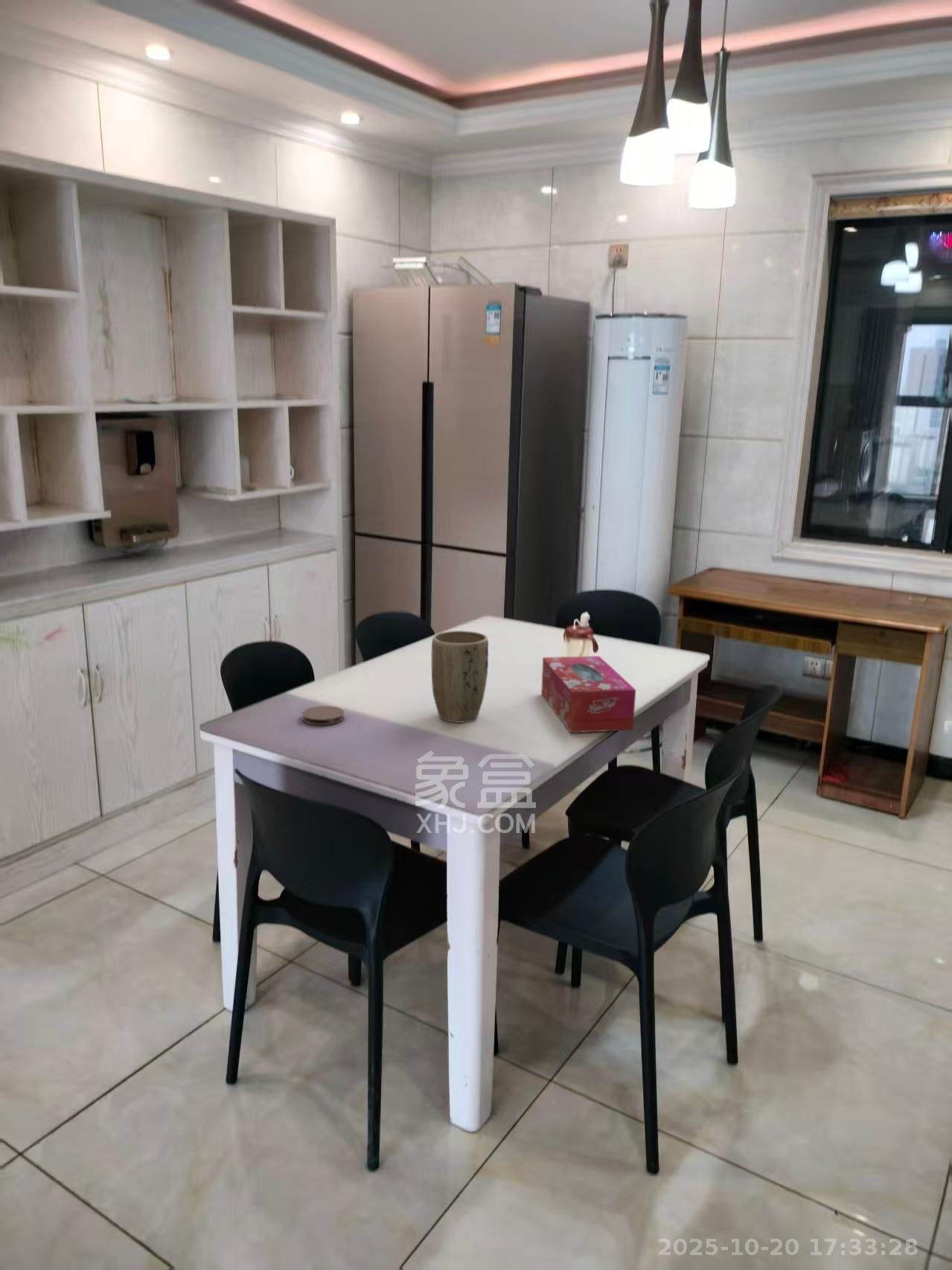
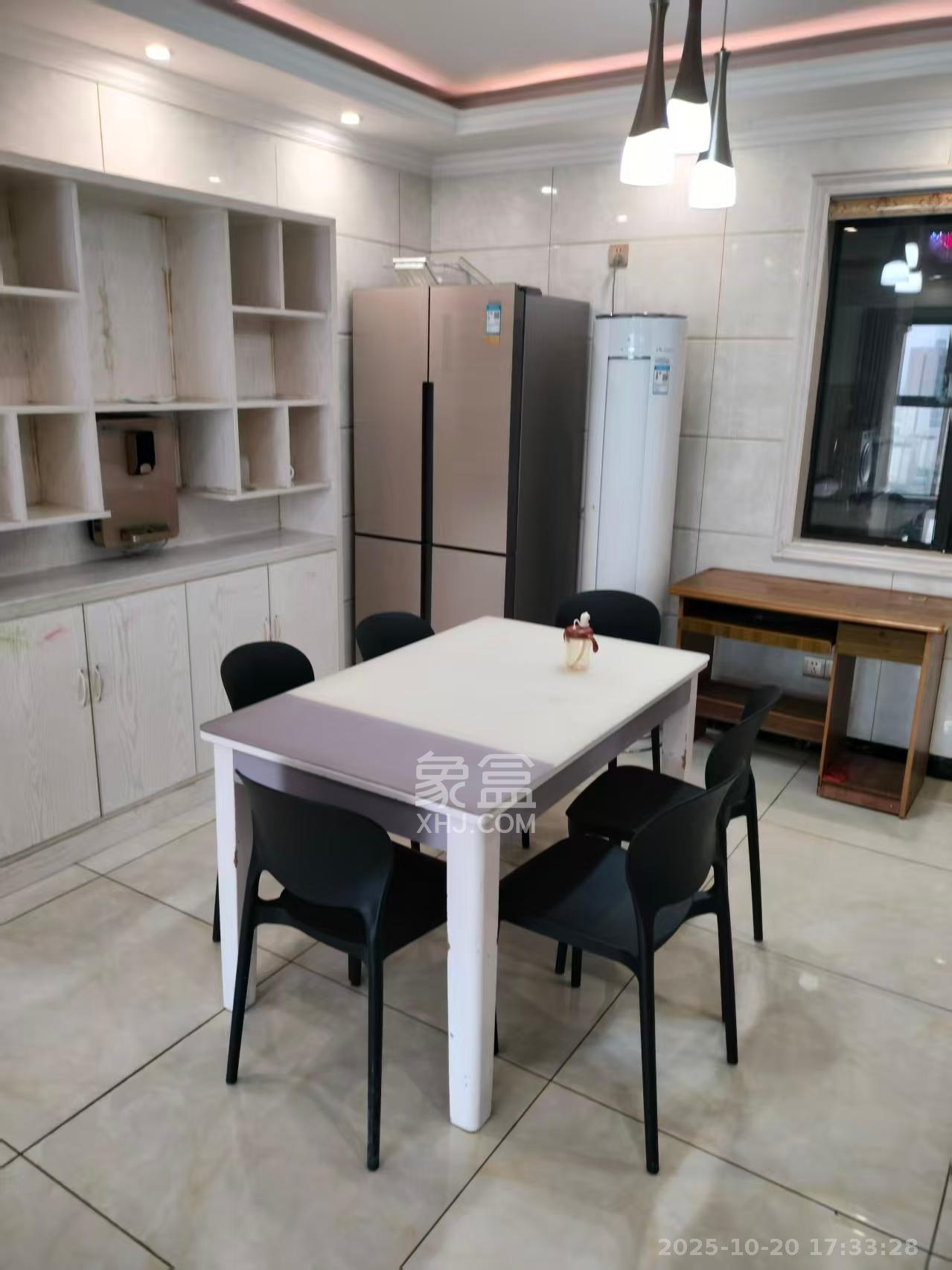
- tissue box [540,655,636,733]
- coaster [301,705,345,726]
- plant pot [431,630,489,723]
